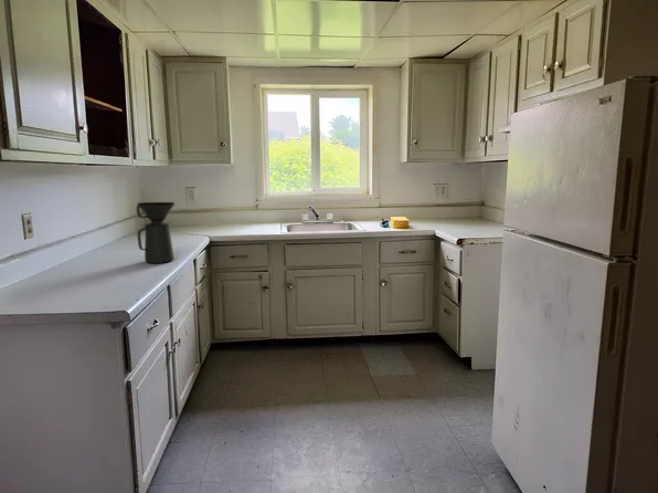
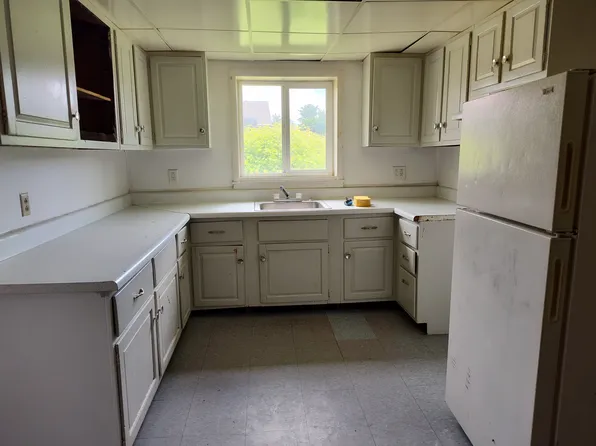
- coffee maker [136,201,176,264]
